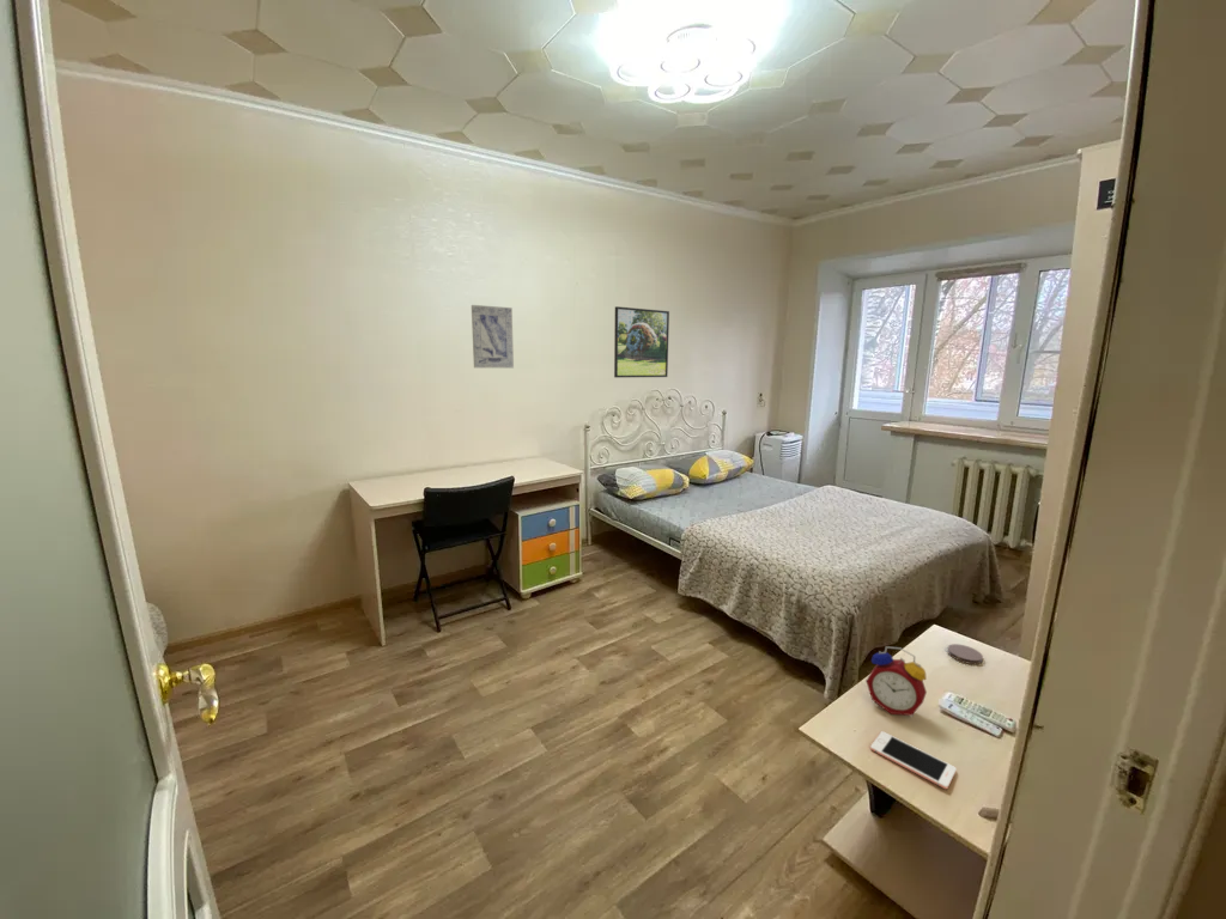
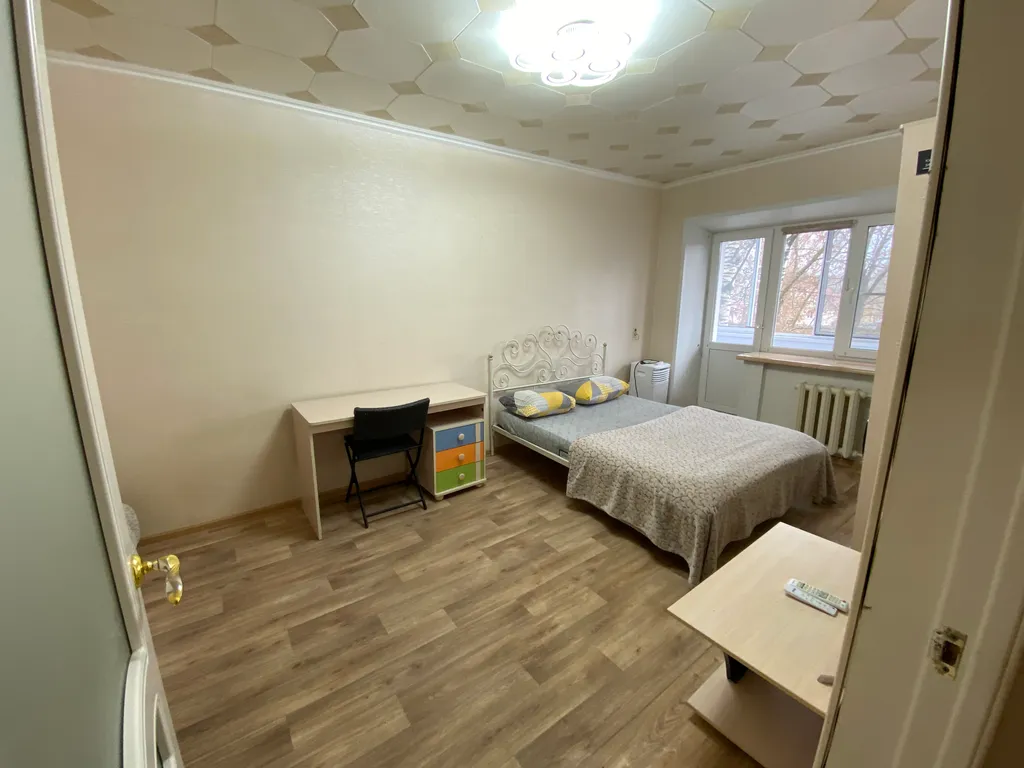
- cell phone [869,730,958,790]
- wall art [471,304,515,369]
- alarm clock [864,645,928,718]
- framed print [613,305,670,378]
- coaster [946,643,984,665]
